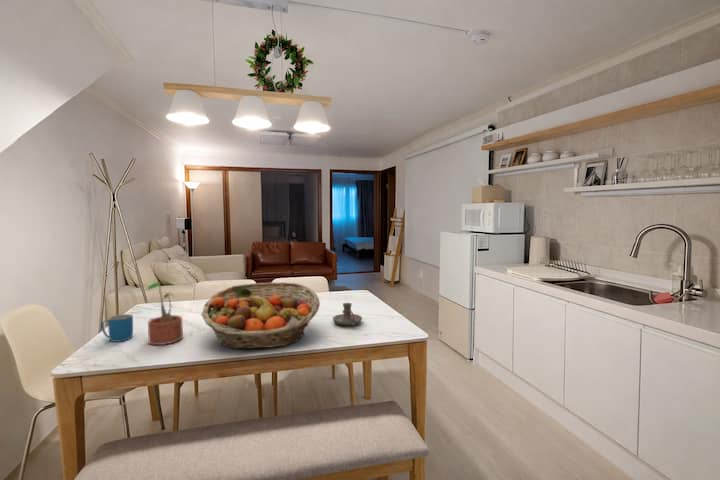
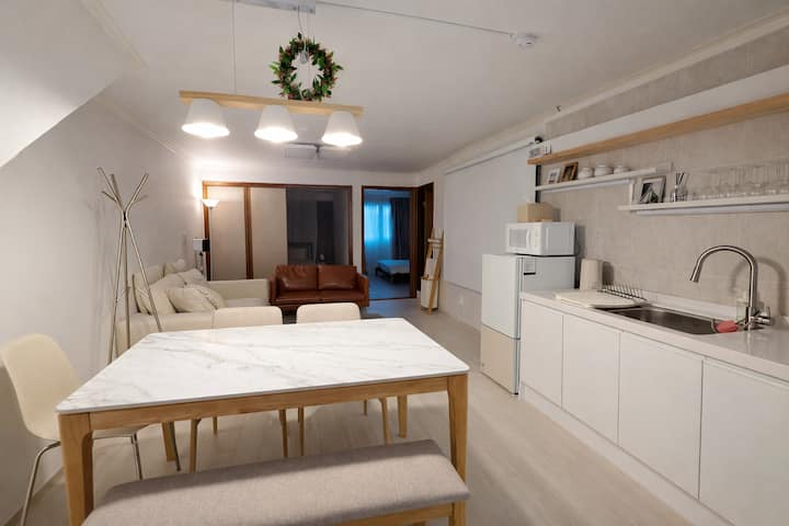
- fruit basket [200,281,321,350]
- potted plant [143,281,184,346]
- candle holder [332,302,363,326]
- mug [100,313,134,343]
